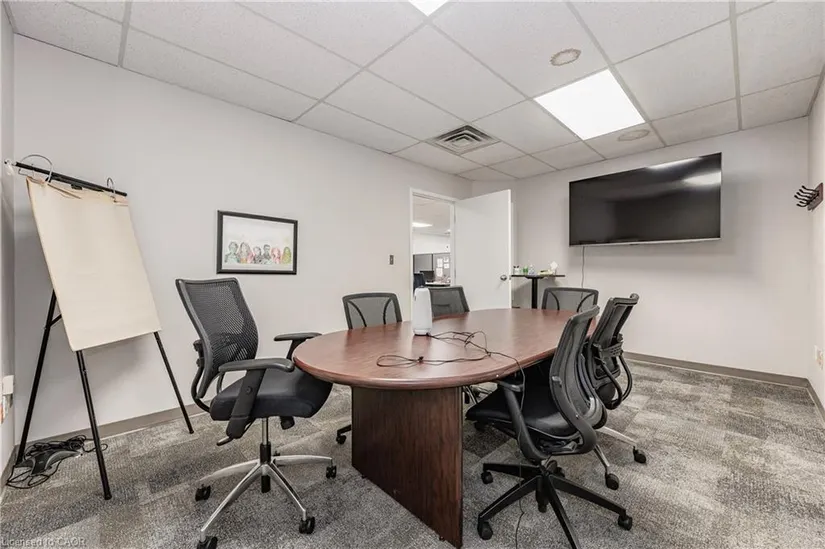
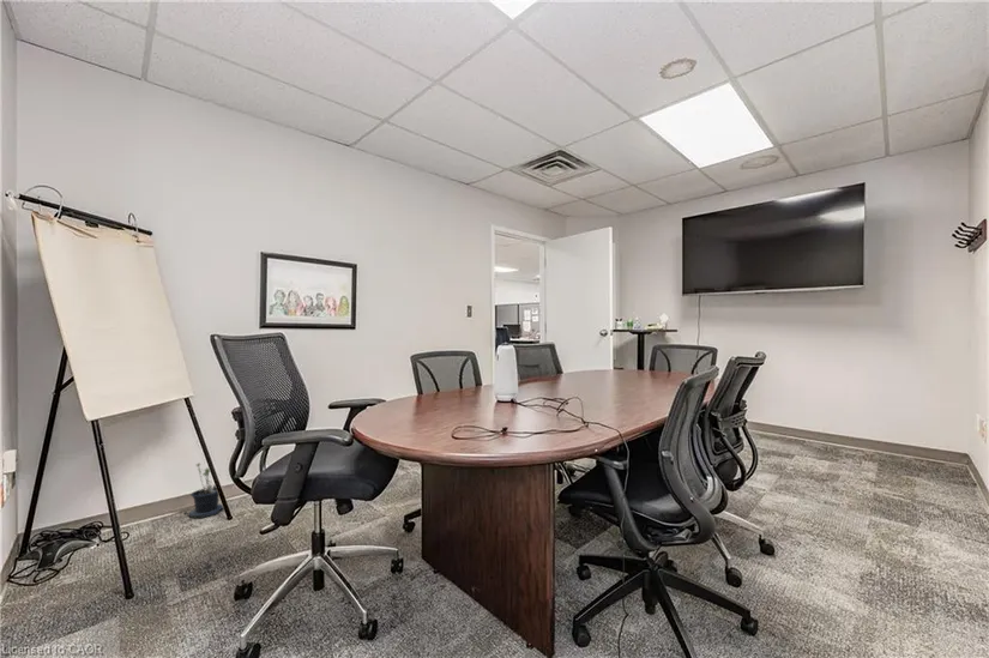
+ potted plant [182,461,225,519]
